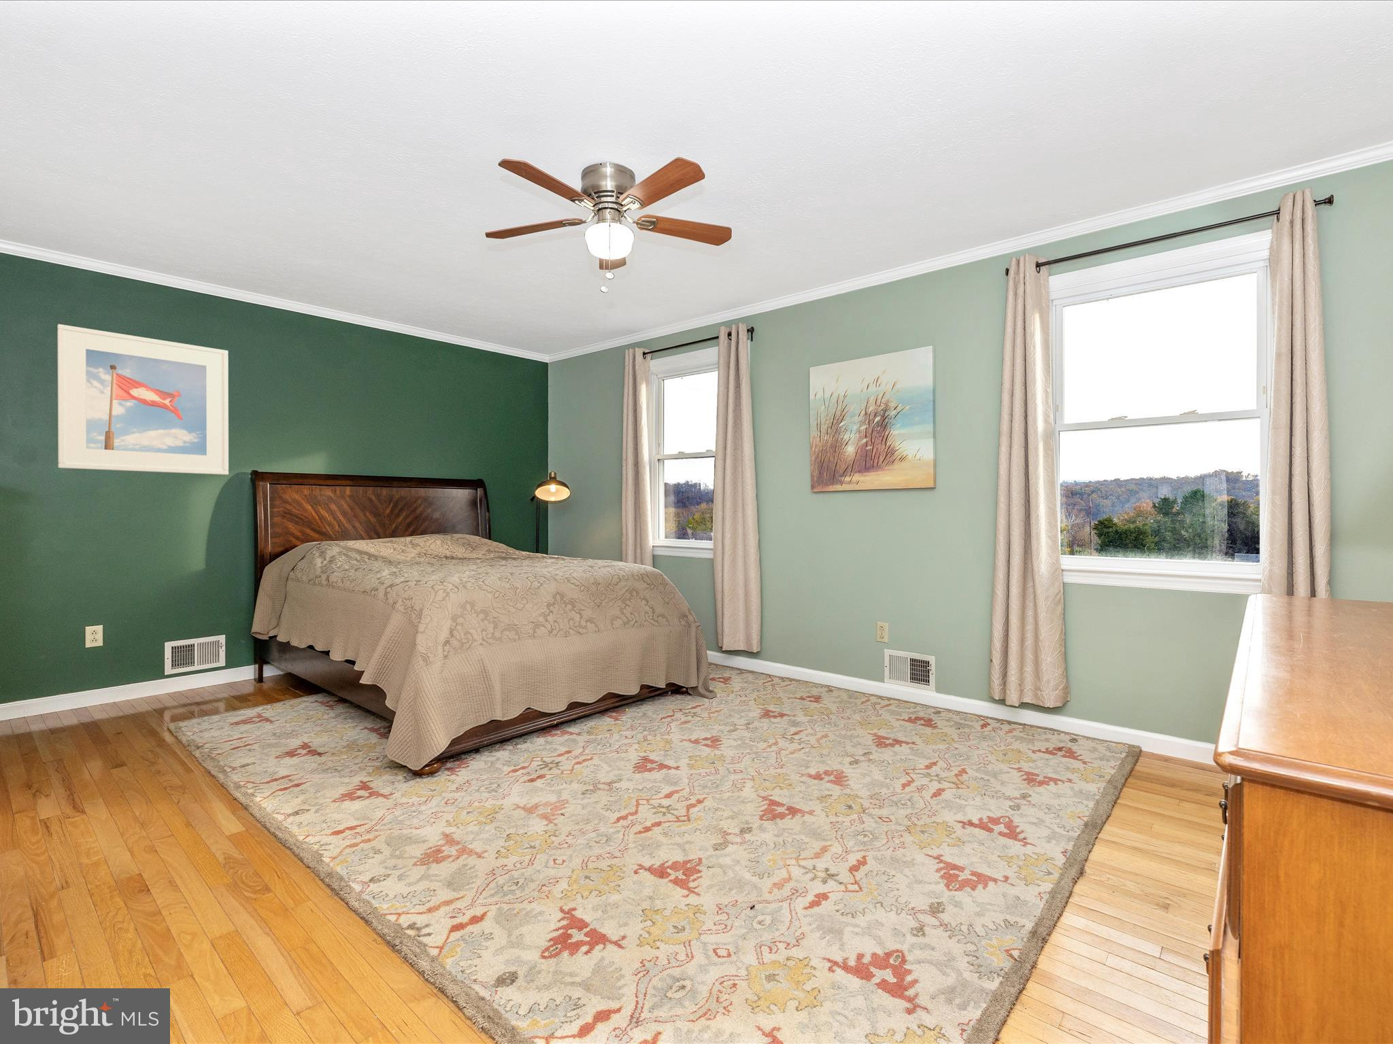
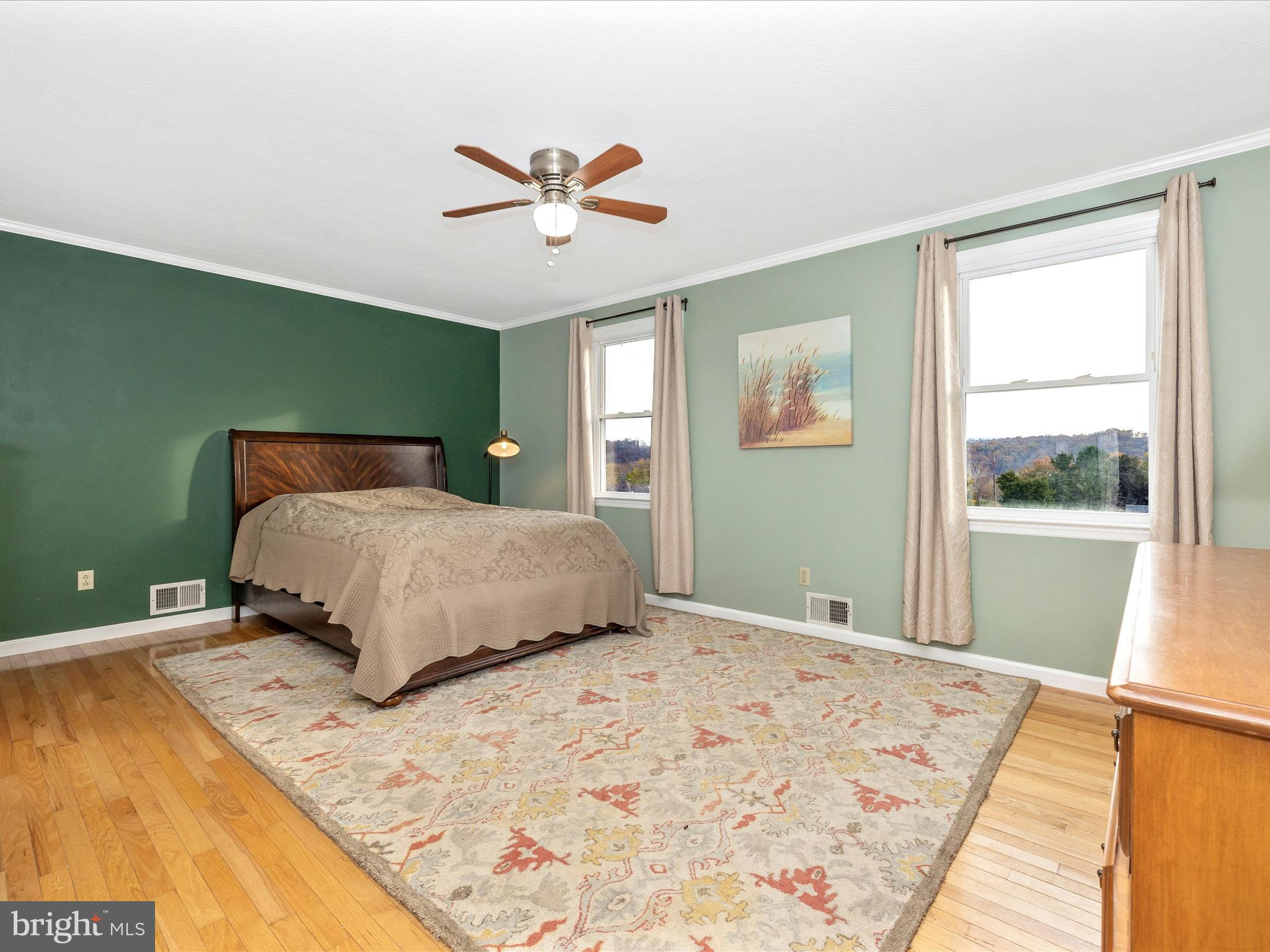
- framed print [57,324,229,475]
